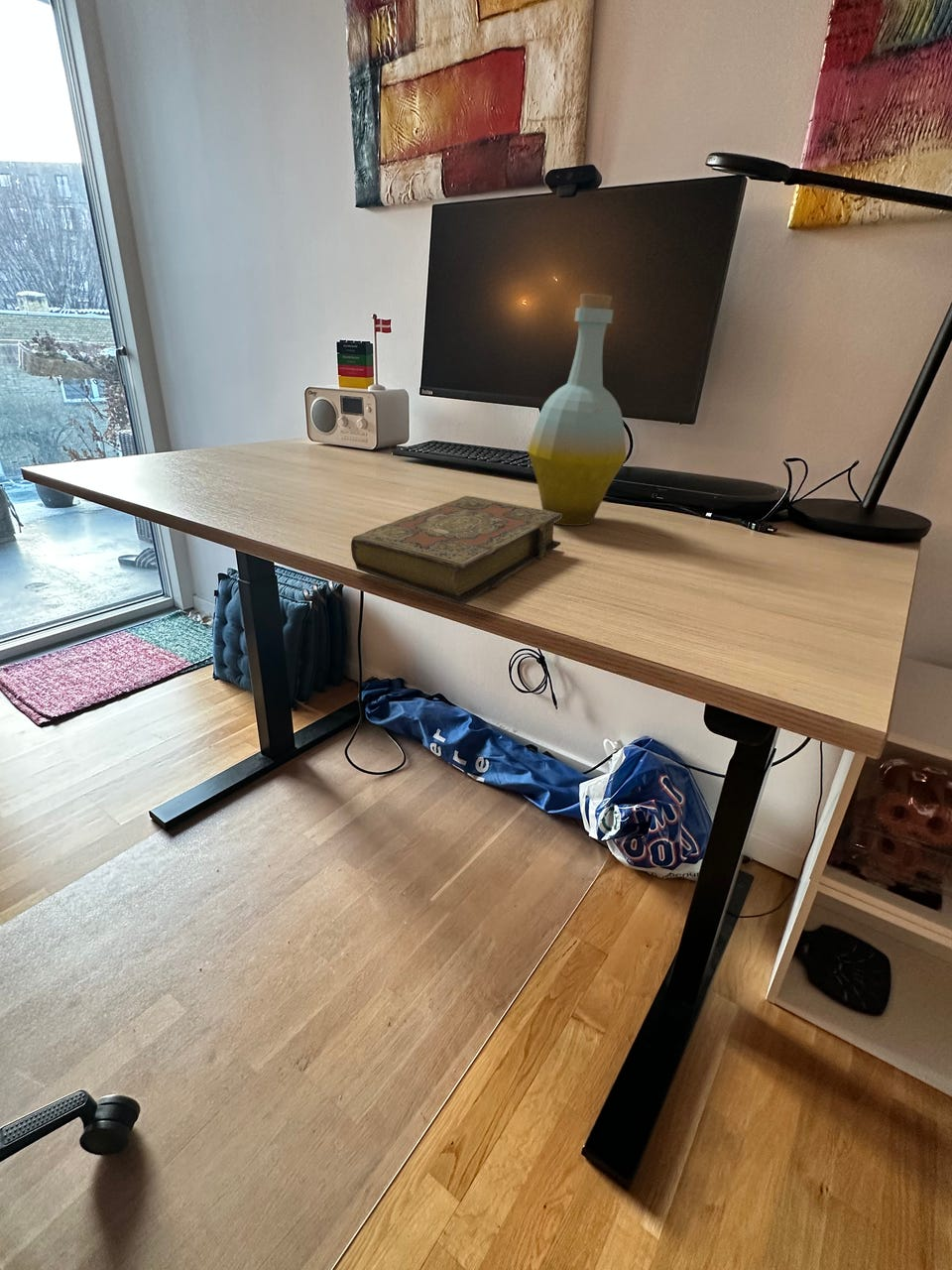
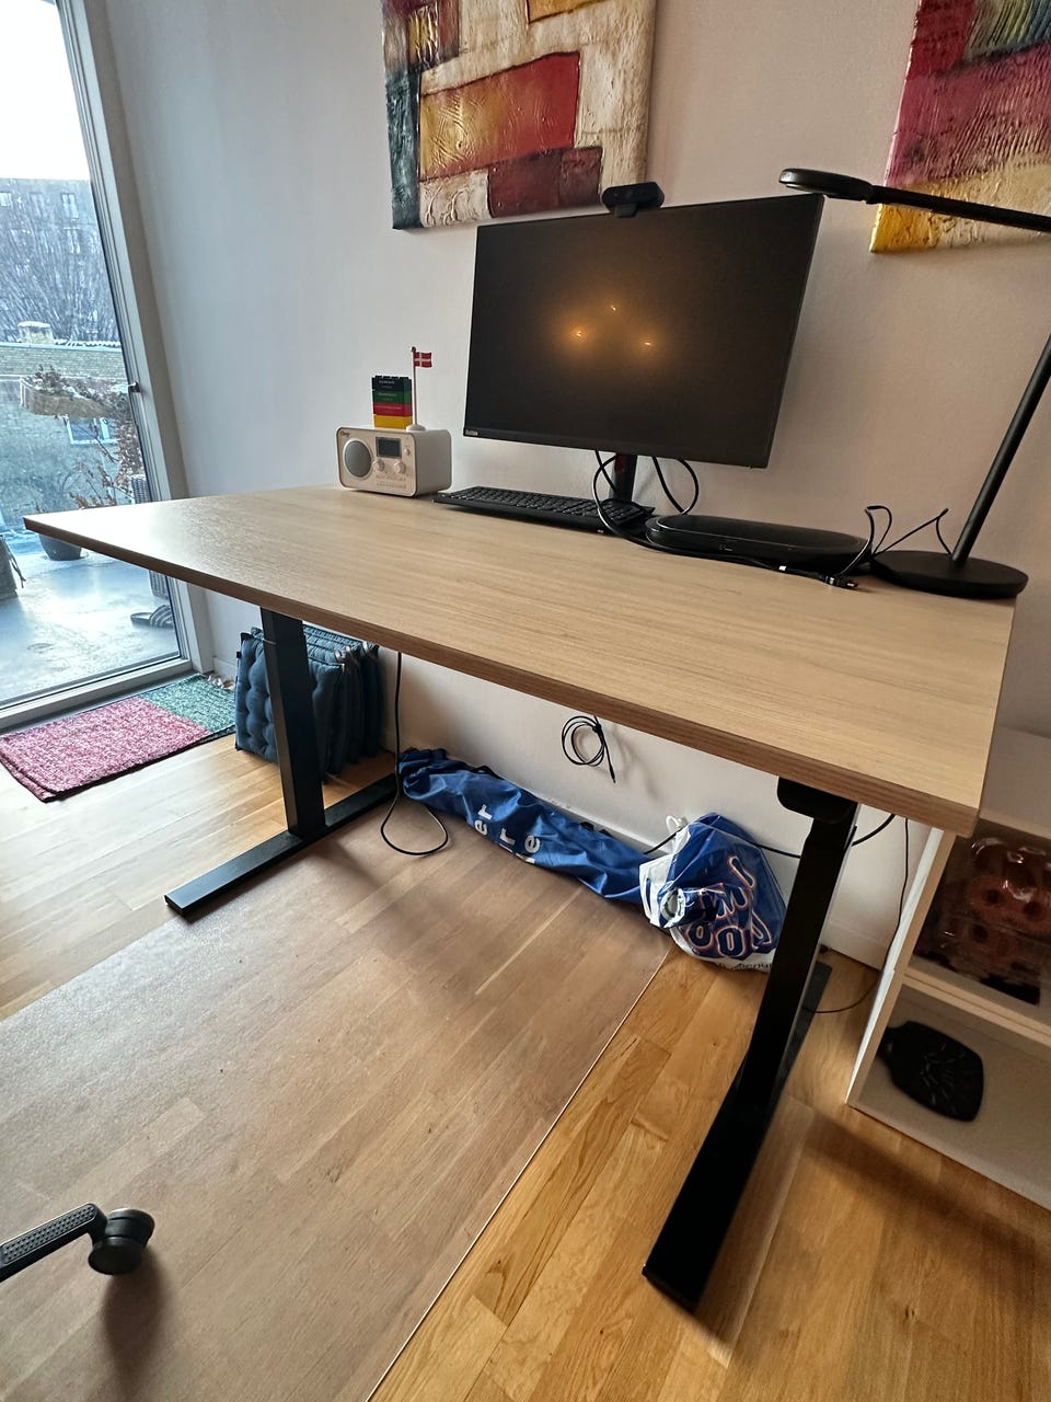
- bottle [527,294,627,527]
- book [350,495,561,606]
